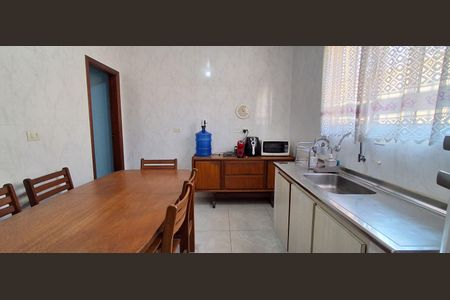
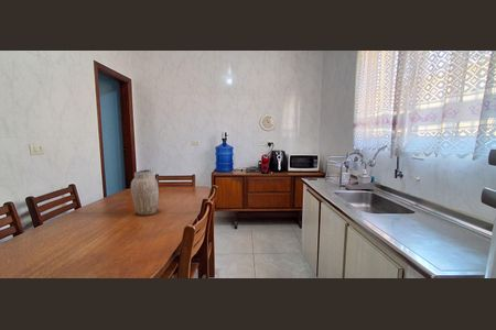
+ vase [130,169,160,217]
